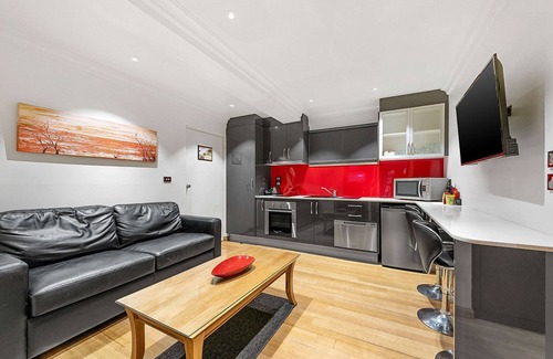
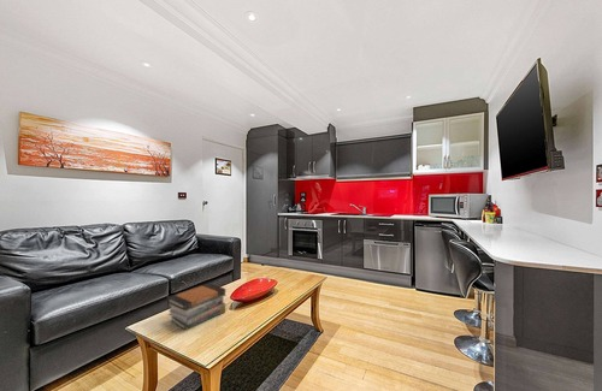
+ book stack [166,282,228,331]
